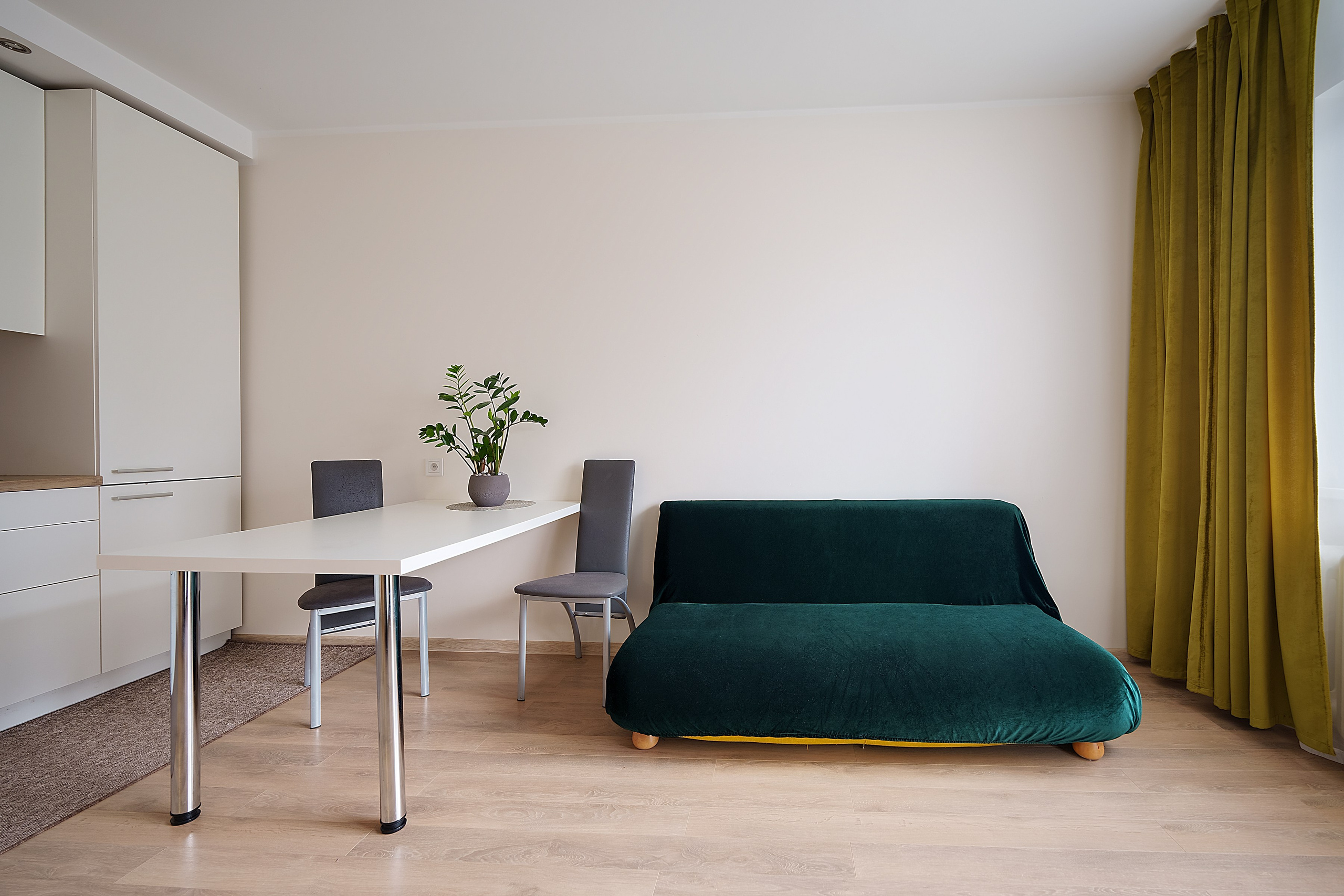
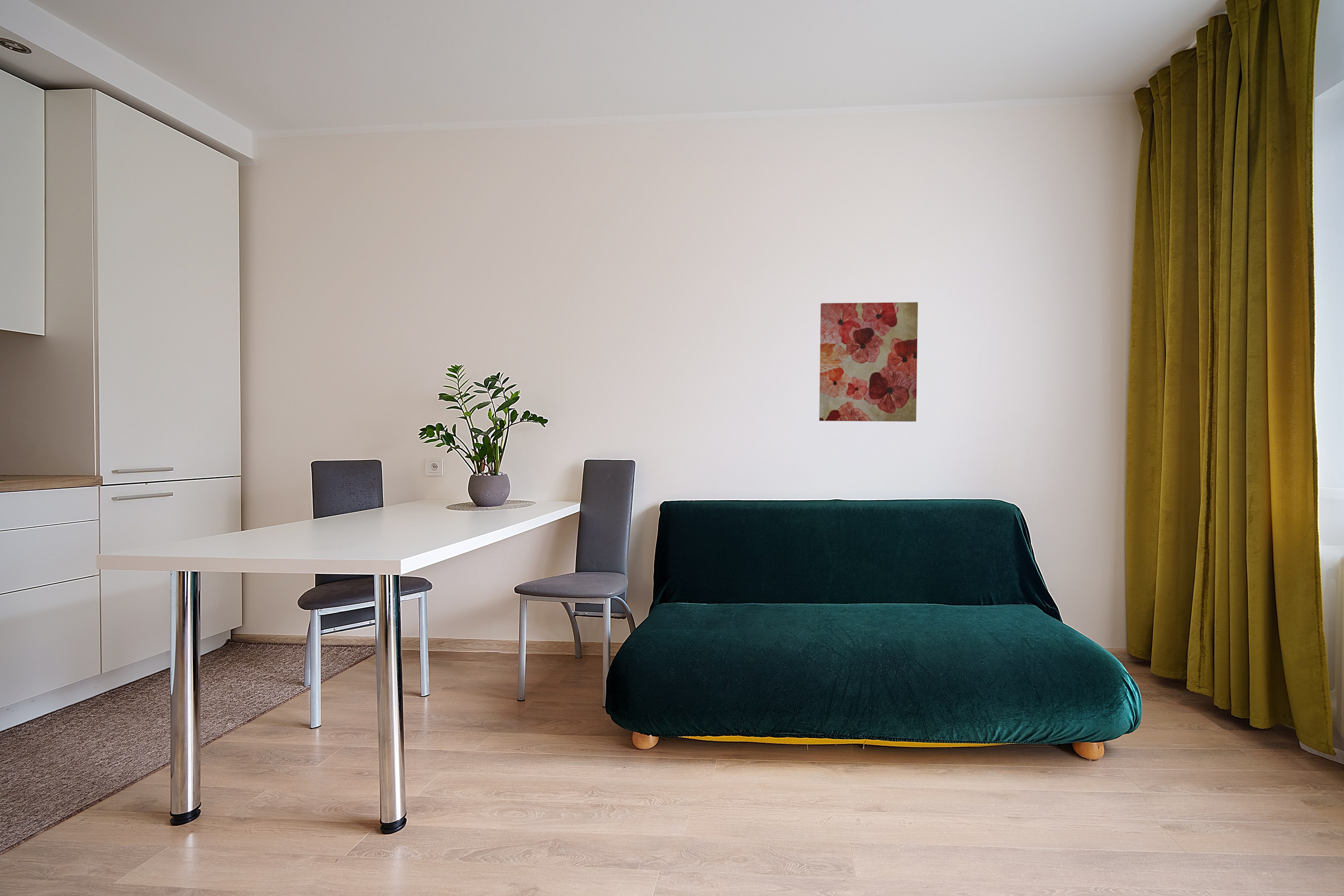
+ wall art [818,302,918,422]
